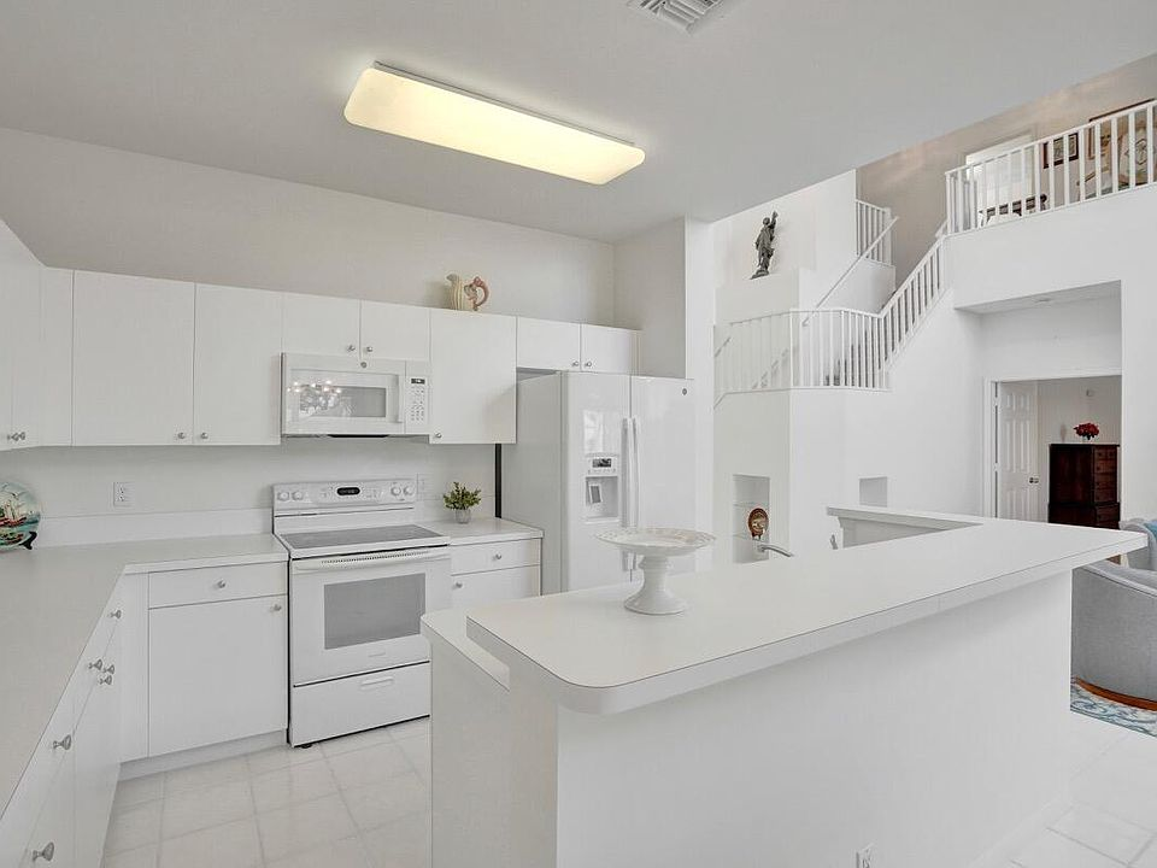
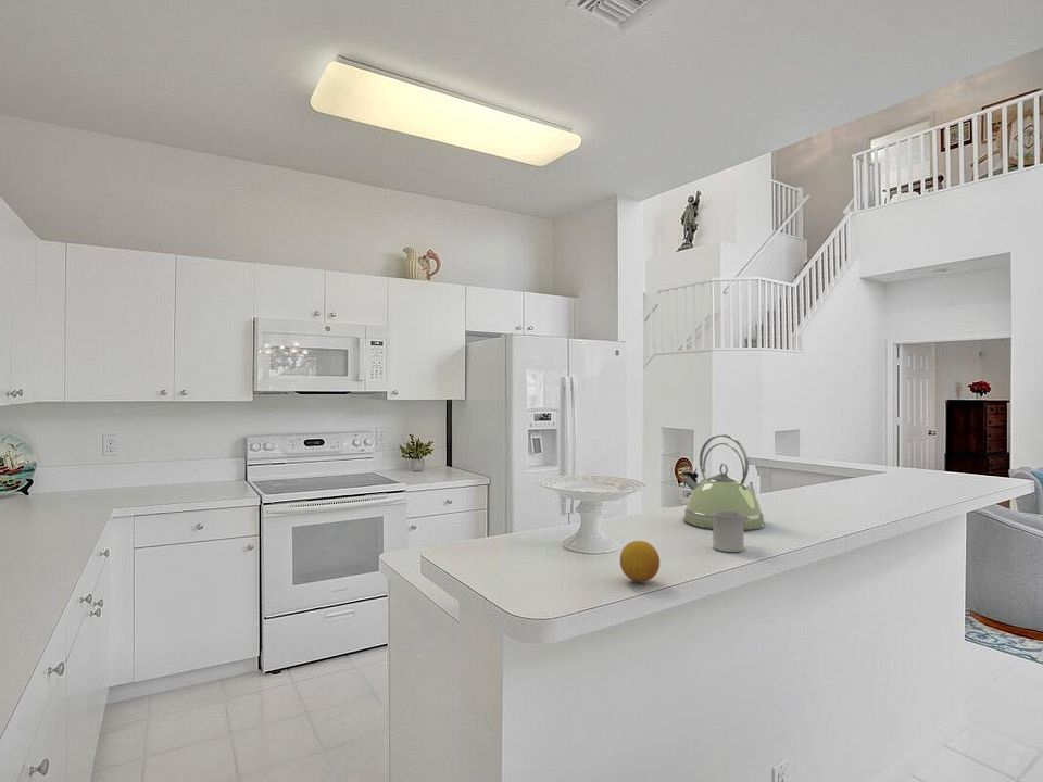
+ kettle [680,433,766,531]
+ fruit [619,540,661,583]
+ cup [712,512,744,553]
